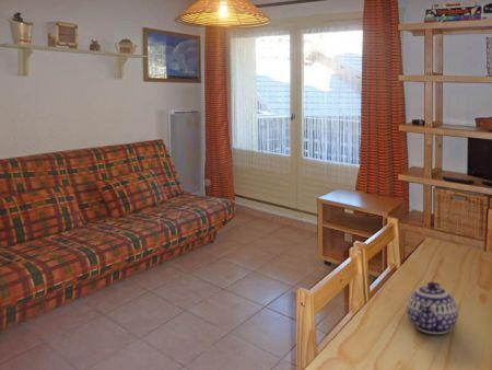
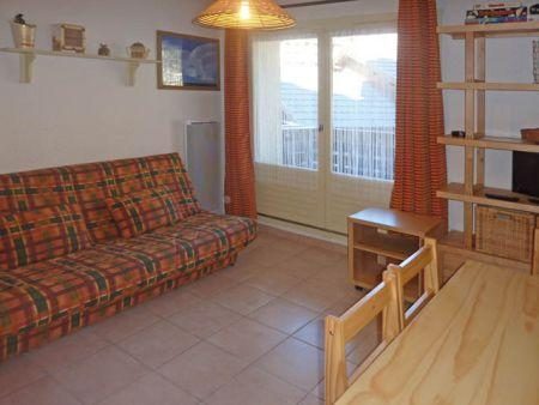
- teapot [406,281,459,335]
